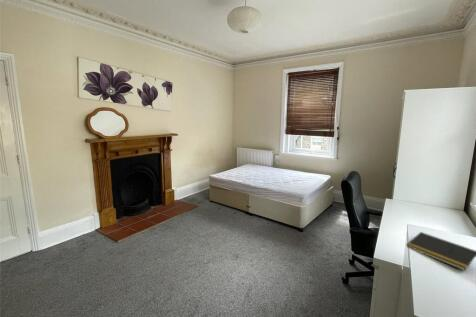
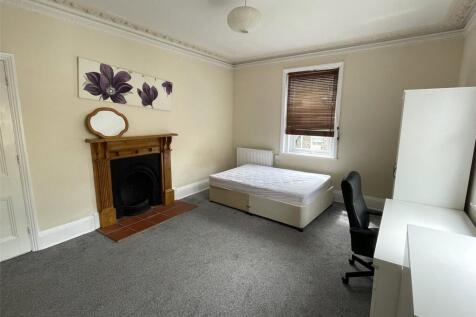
- notepad [405,231,476,272]
